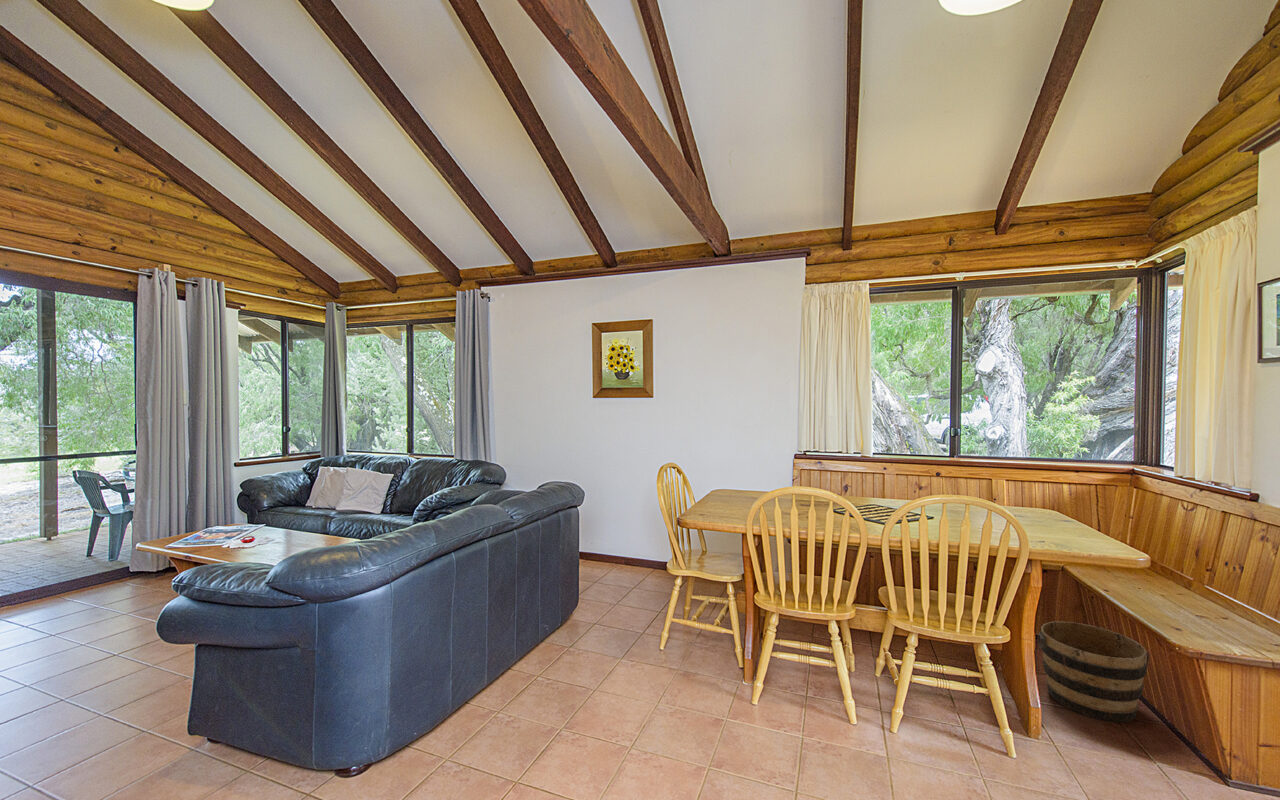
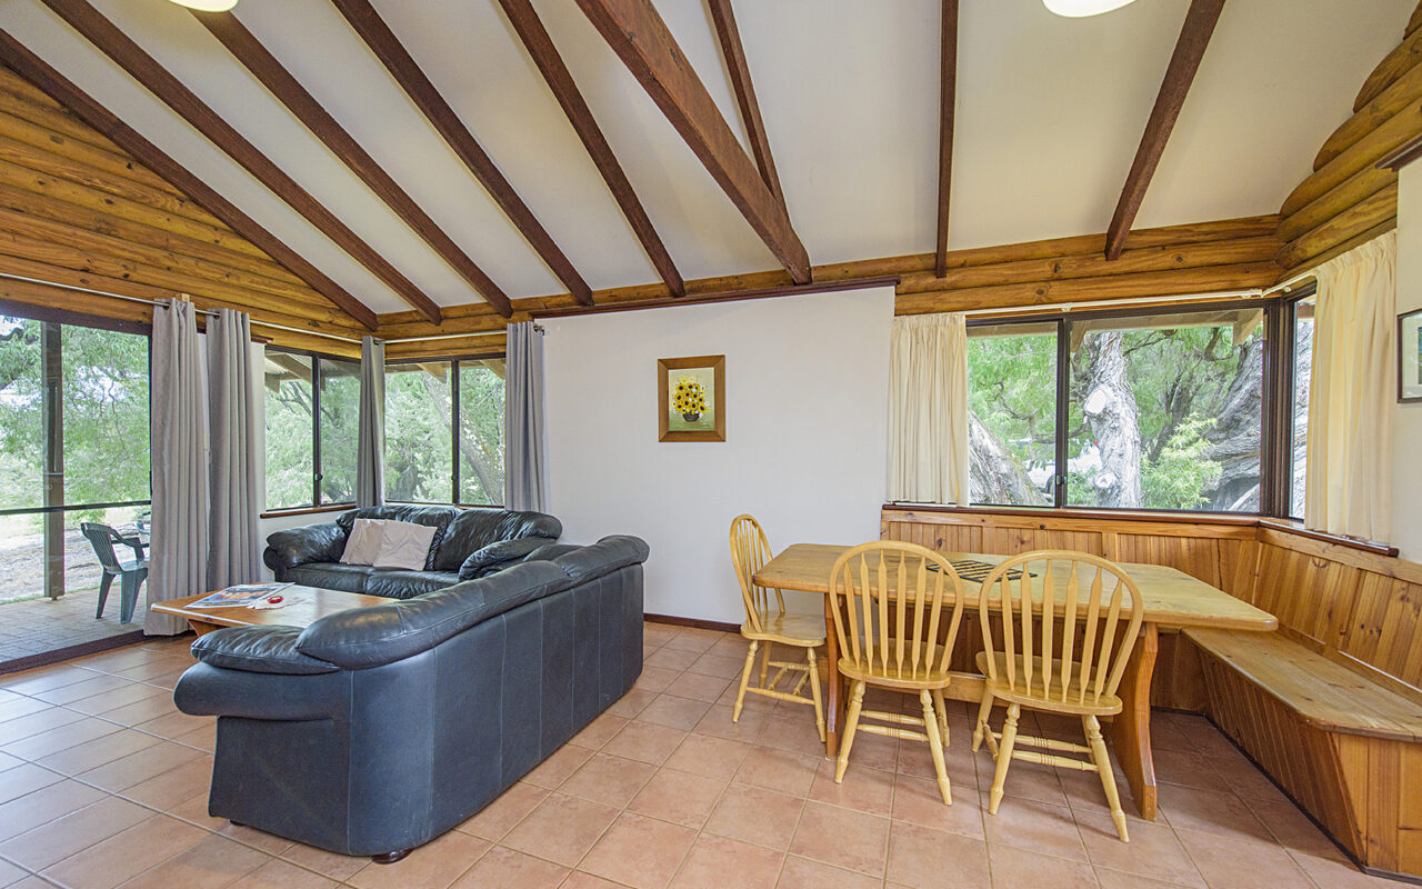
- bucket [1037,621,1150,723]
